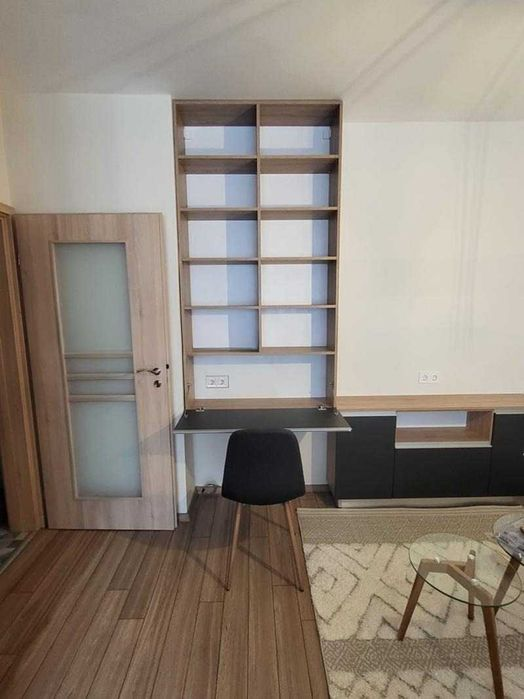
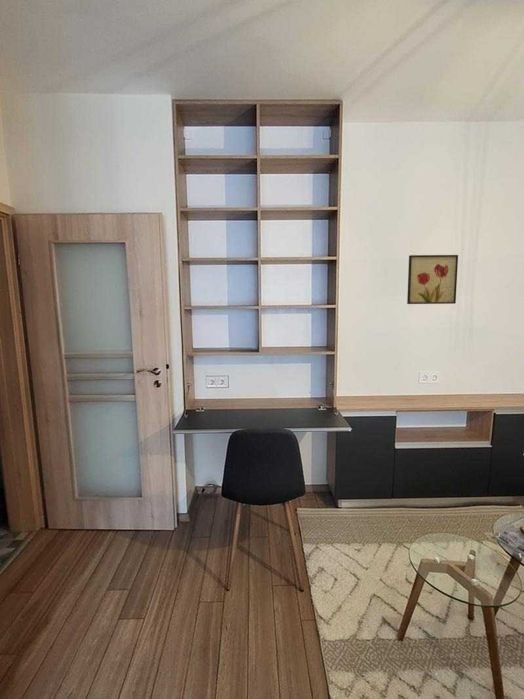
+ wall art [406,254,459,305]
